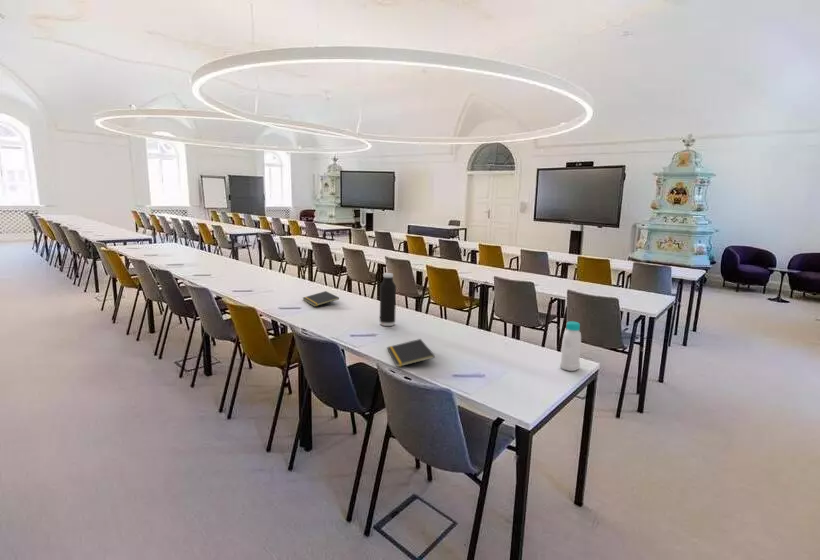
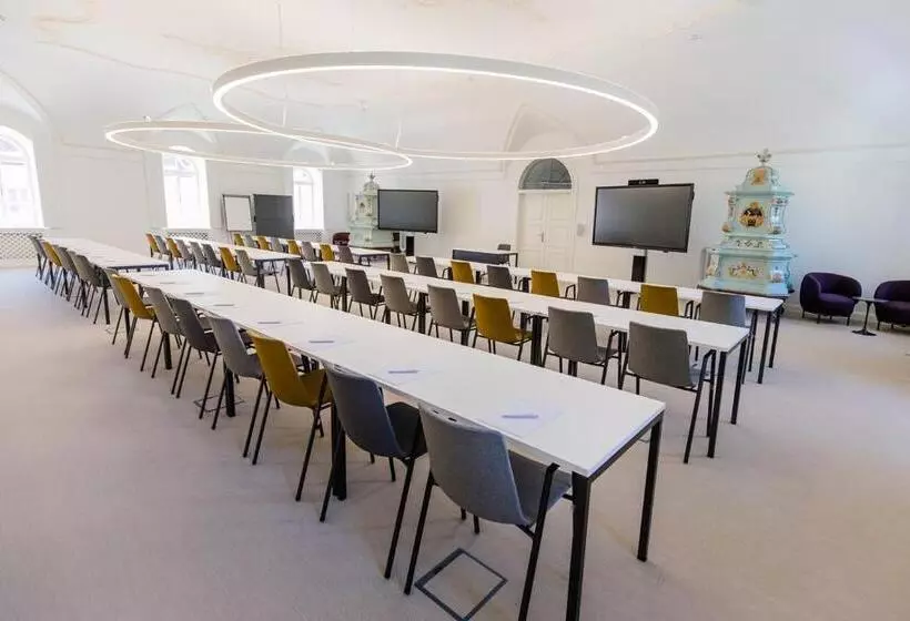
- water bottle [379,272,397,327]
- notepad [302,290,340,308]
- notepad [386,338,436,368]
- bottle [559,320,582,372]
